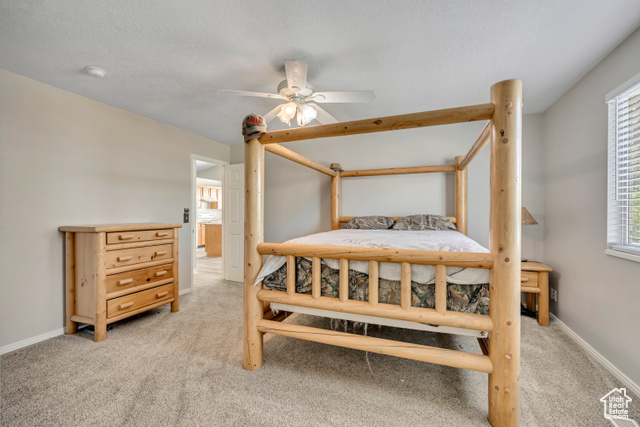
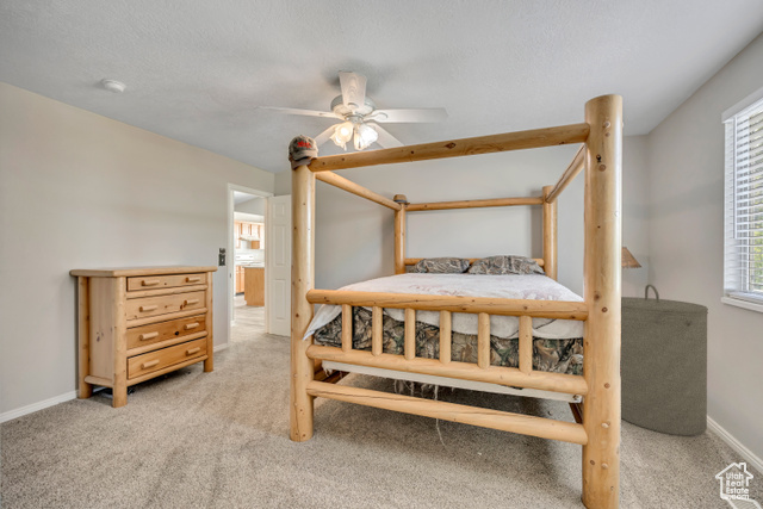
+ laundry hamper [620,283,709,437]
